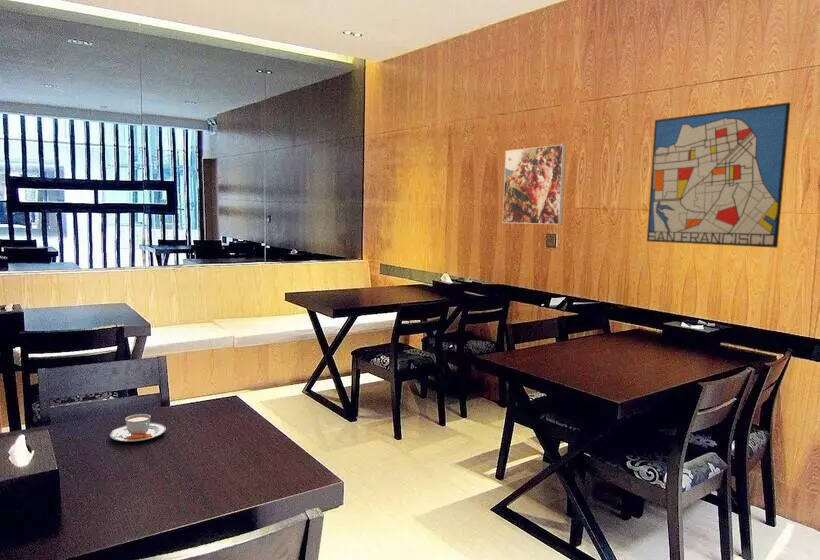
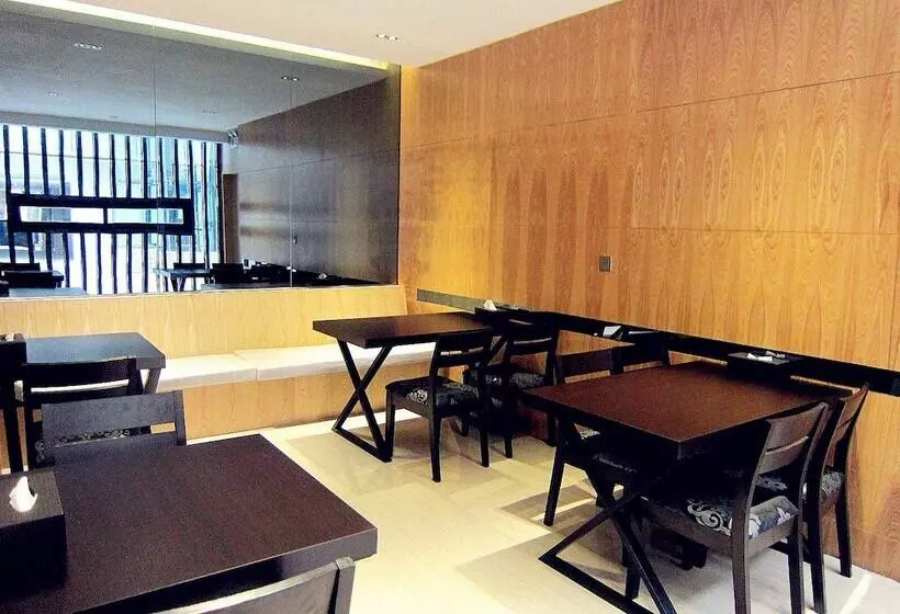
- teacup [109,413,167,442]
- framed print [502,143,567,225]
- wall art [646,102,791,249]
